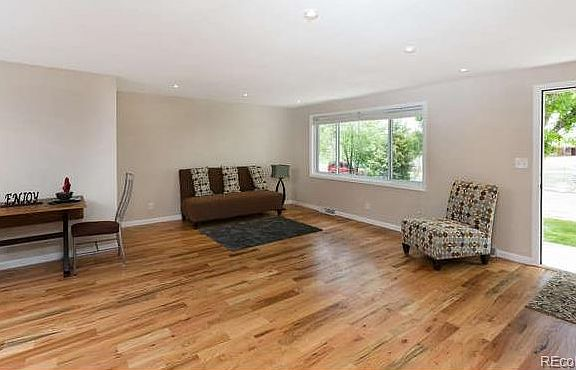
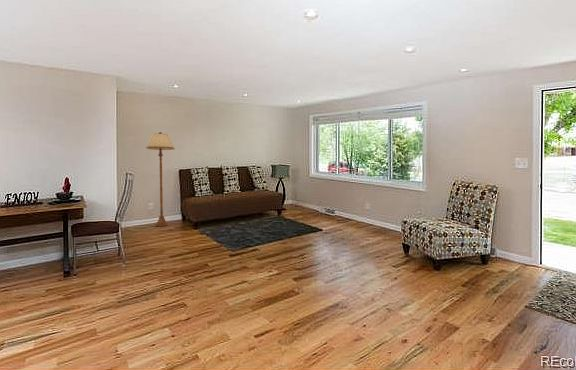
+ floor lamp [145,131,176,227]
